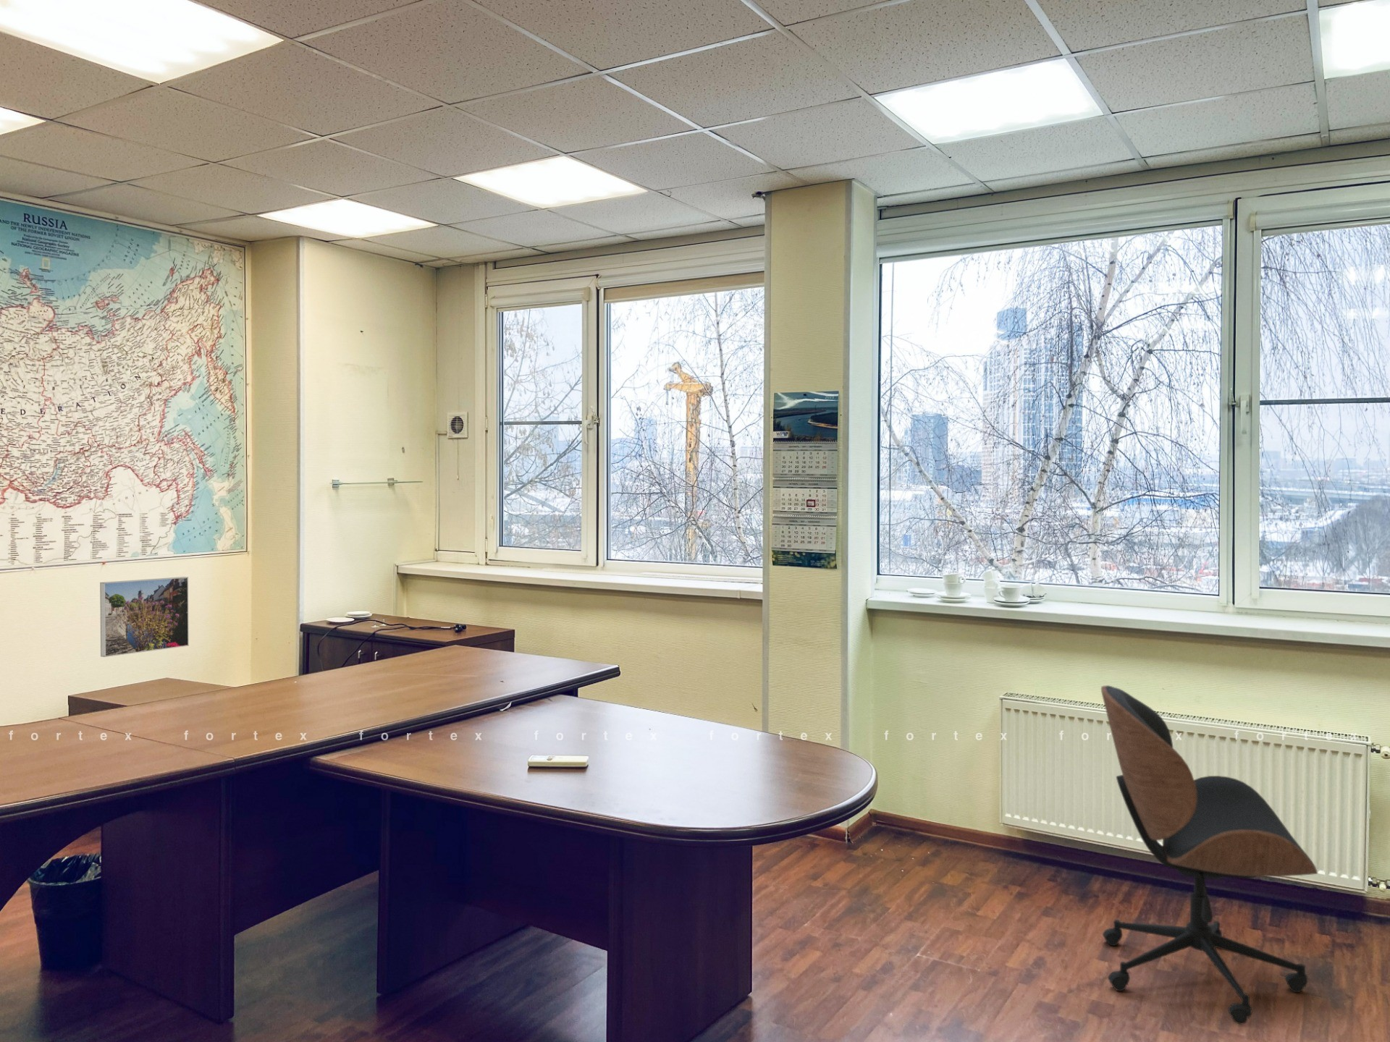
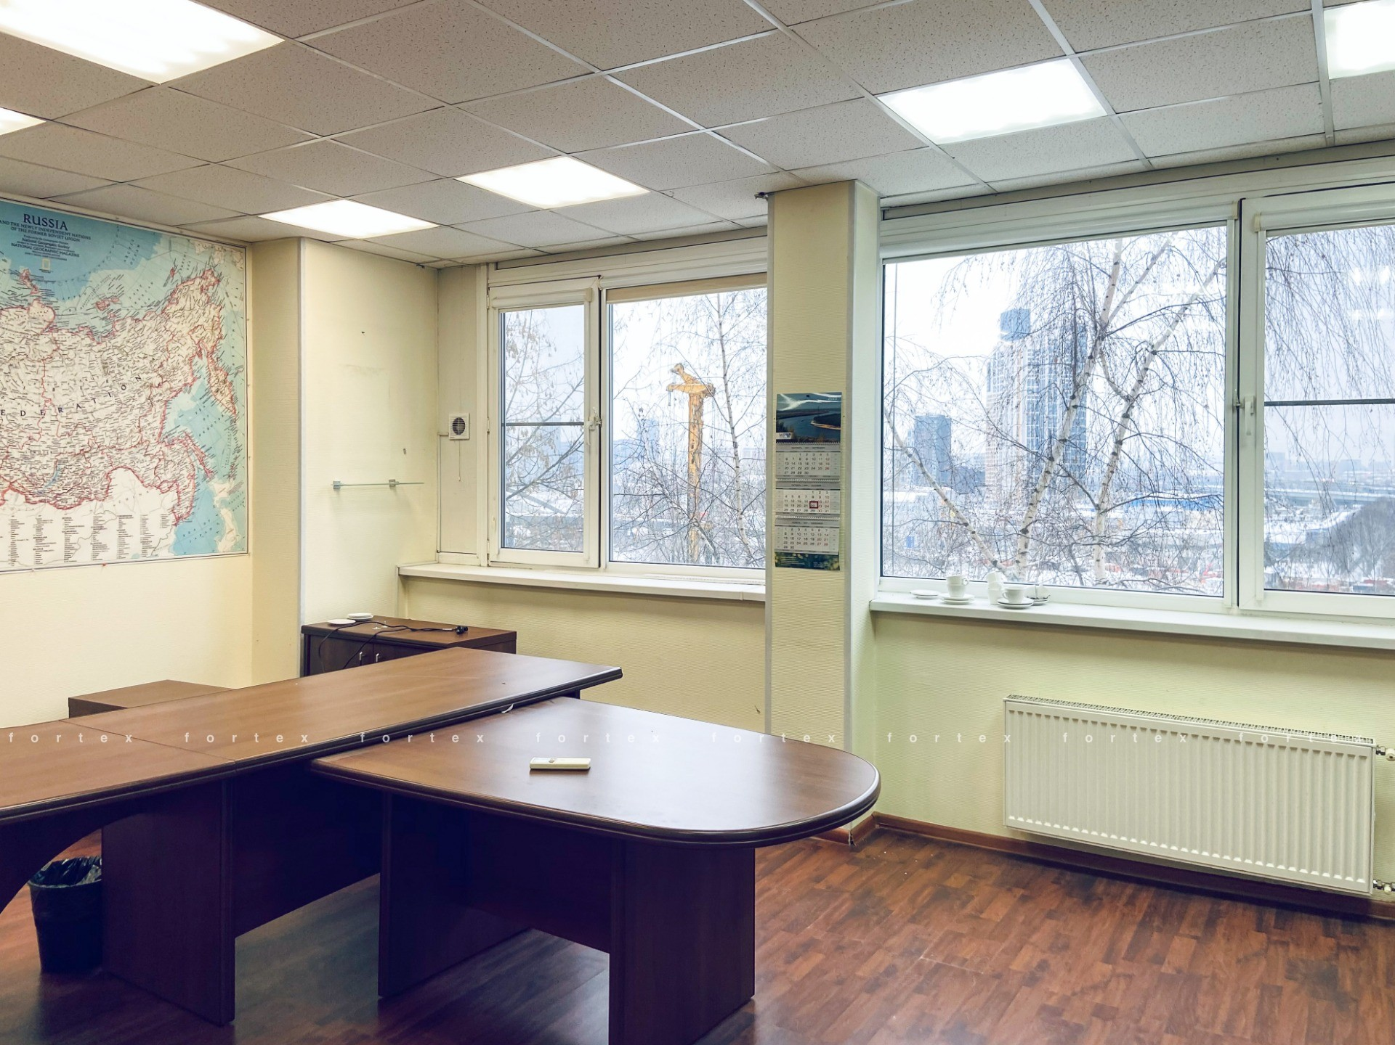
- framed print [100,576,189,658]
- office chair [1100,684,1319,1026]
